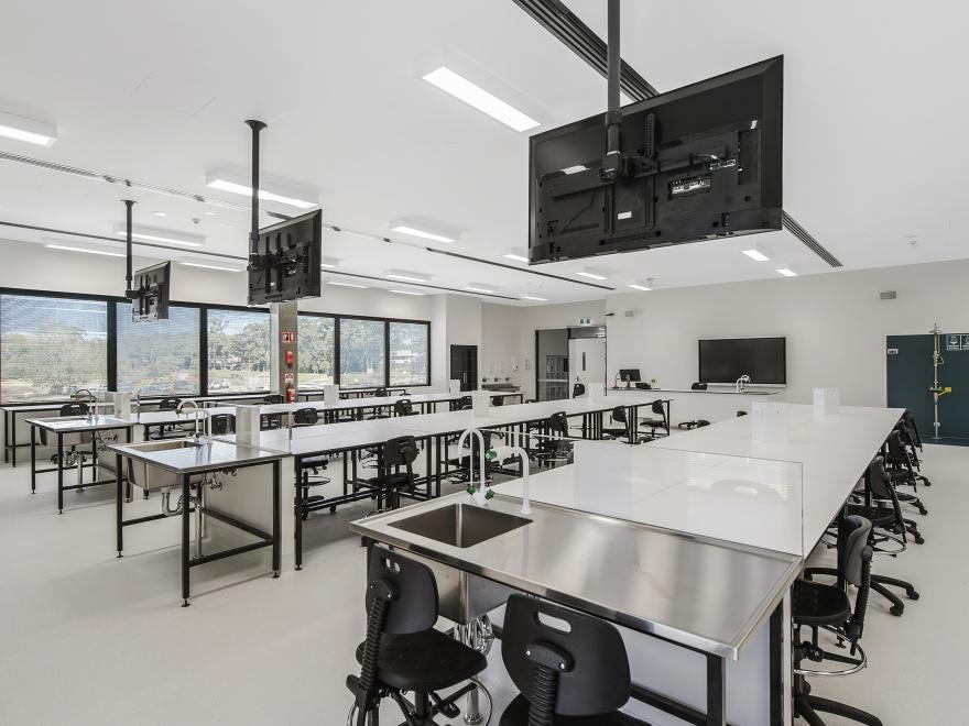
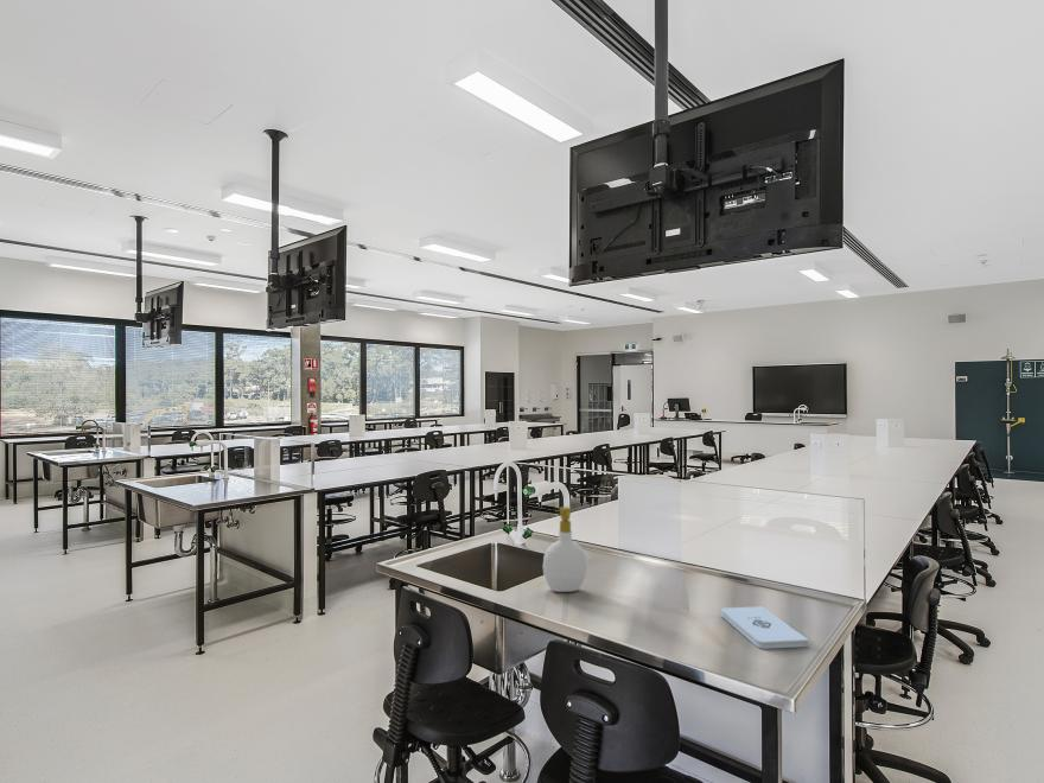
+ notepad [720,605,810,650]
+ soap bottle [542,505,588,593]
